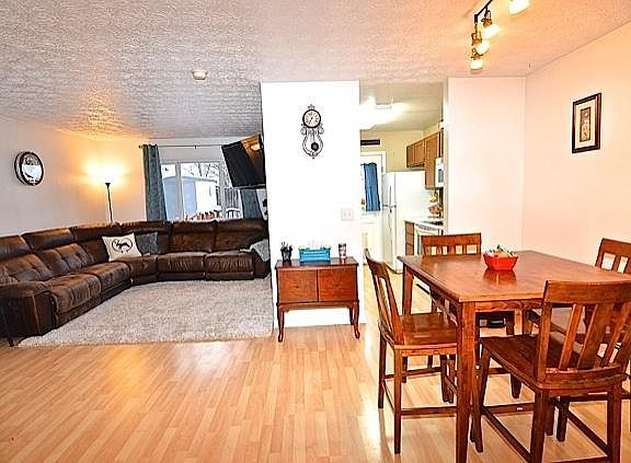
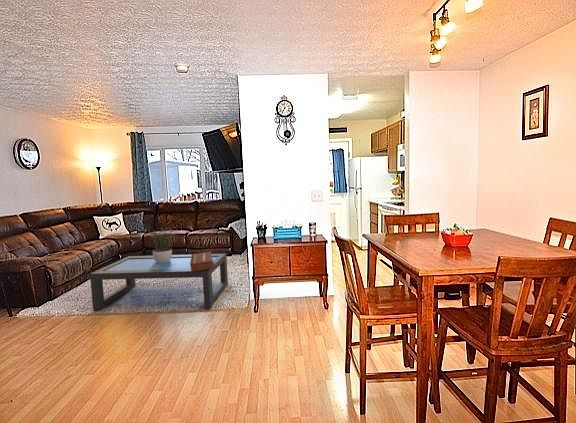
+ coffee table [89,253,229,311]
+ decorative box [190,251,213,272]
+ potted plant [148,225,176,263]
